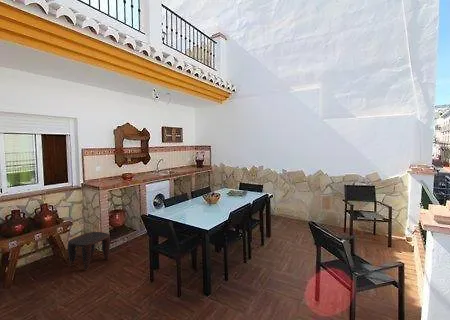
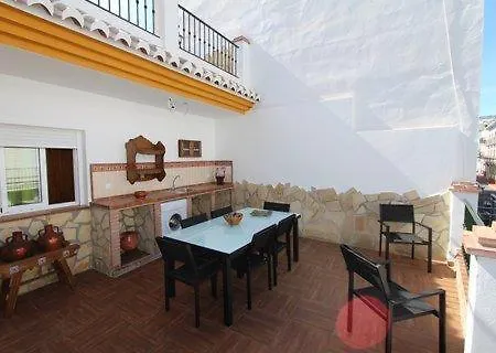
- stool [67,231,111,271]
